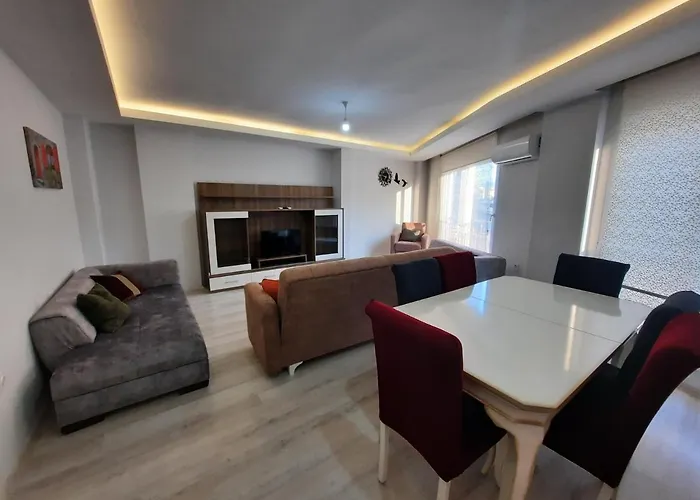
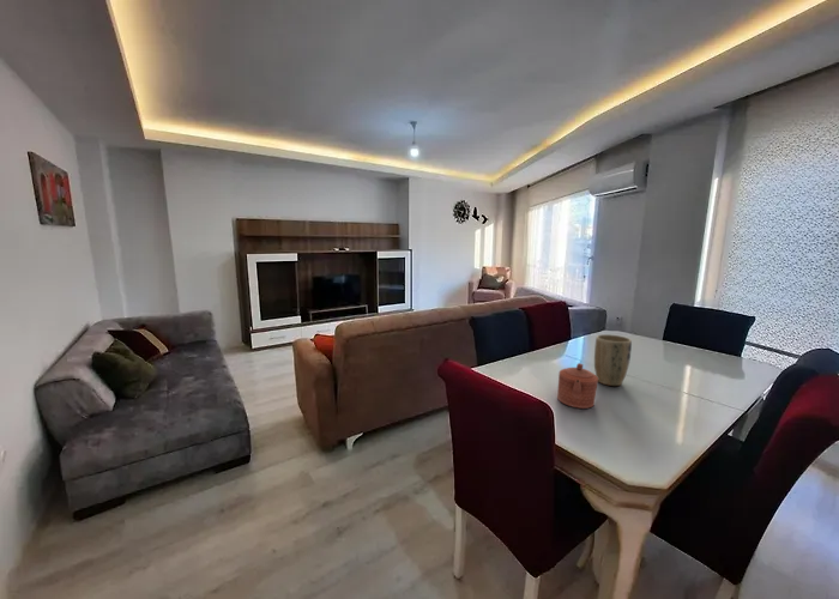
+ plant pot [593,333,633,387]
+ teapot [556,362,599,410]
